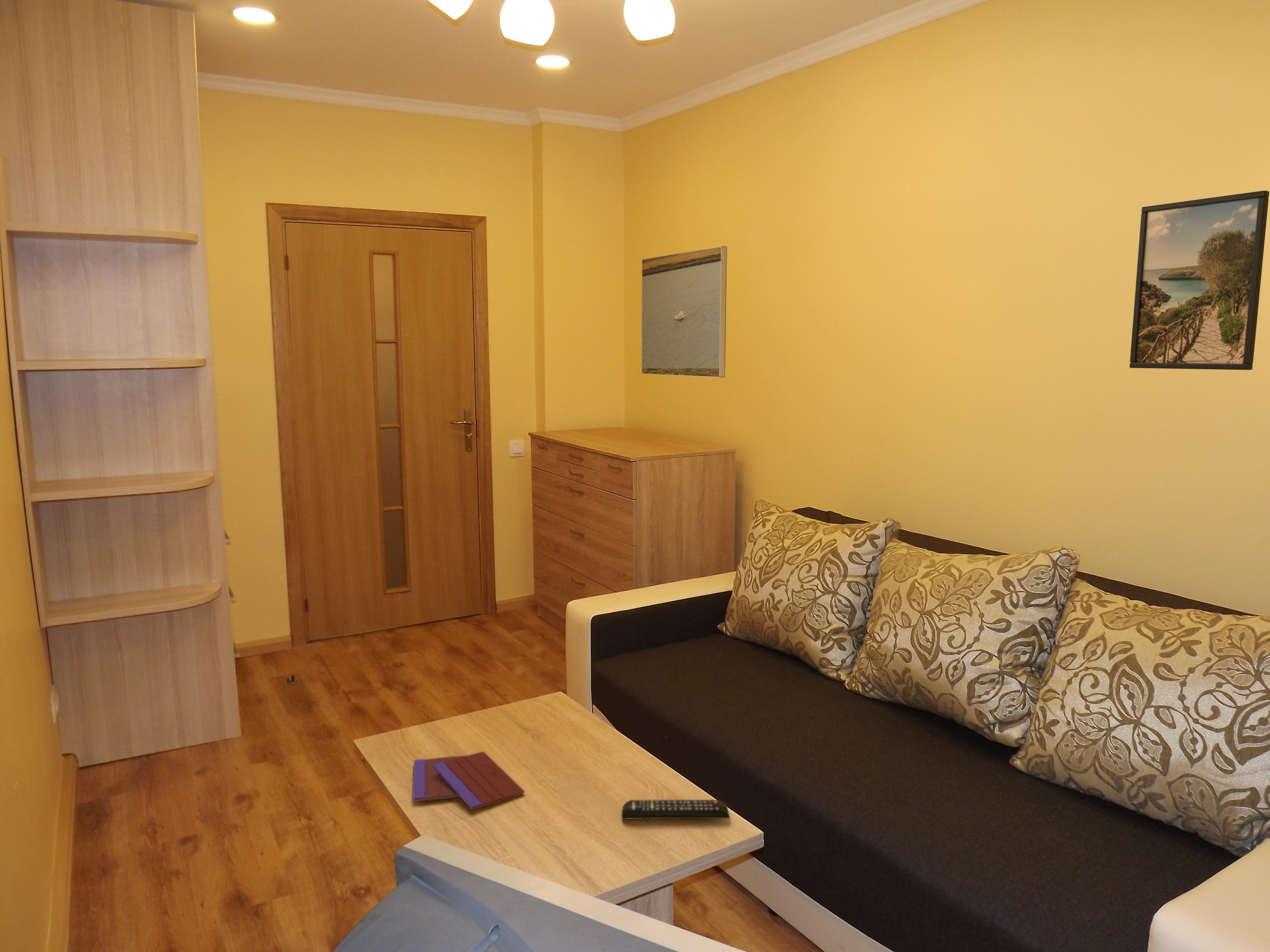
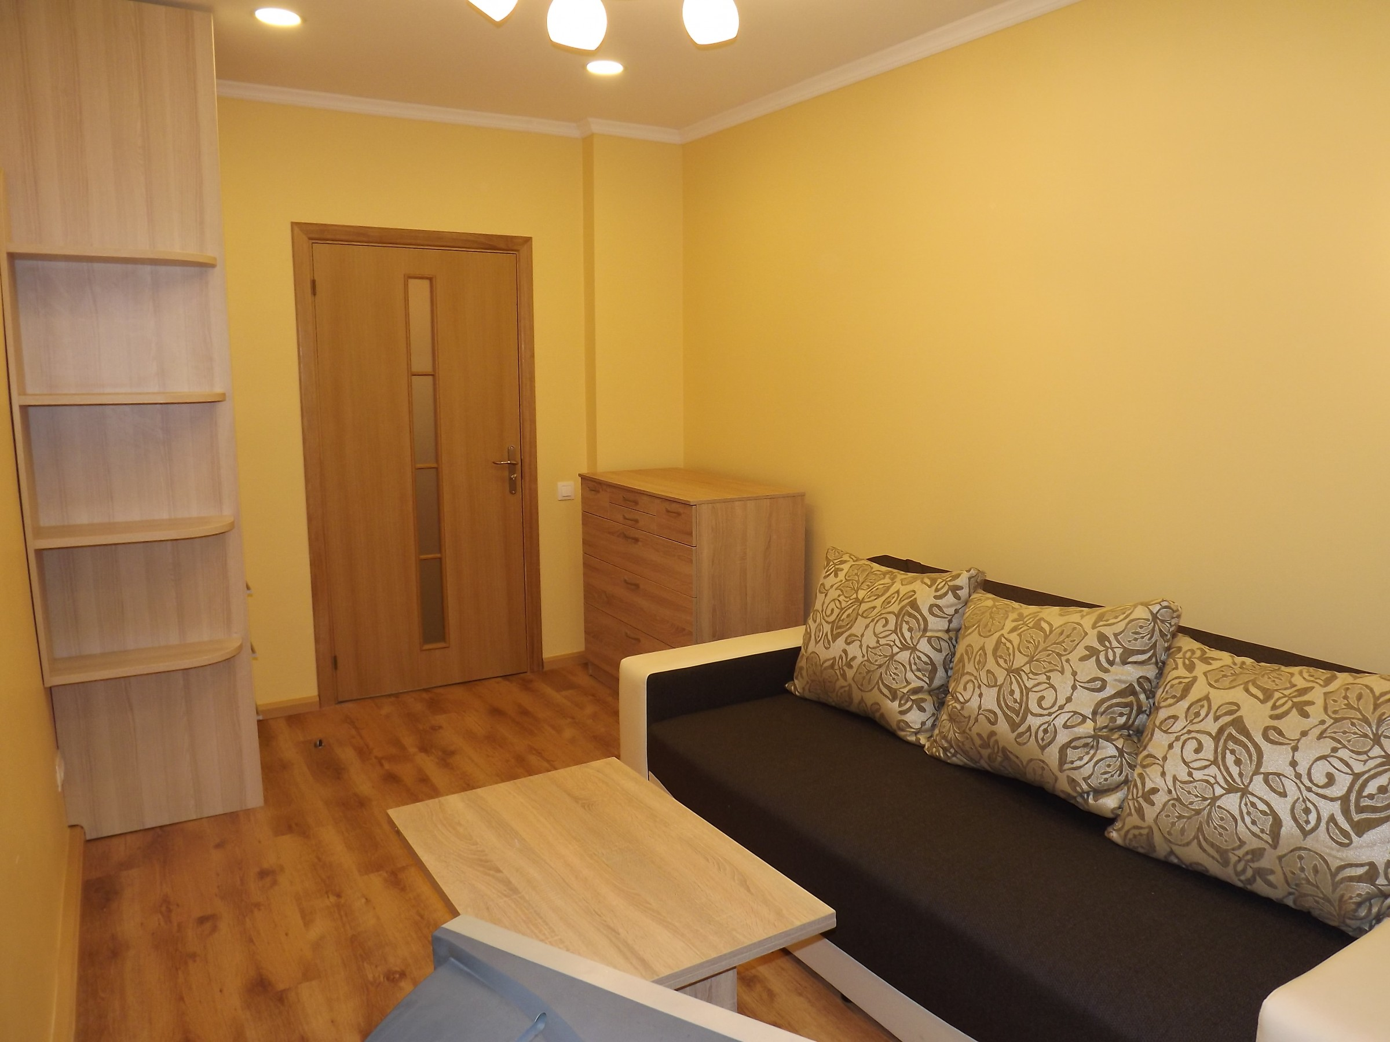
- book [412,751,525,810]
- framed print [1129,190,1270,371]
- remote control [621,799,730,820]
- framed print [641,245,728,378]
